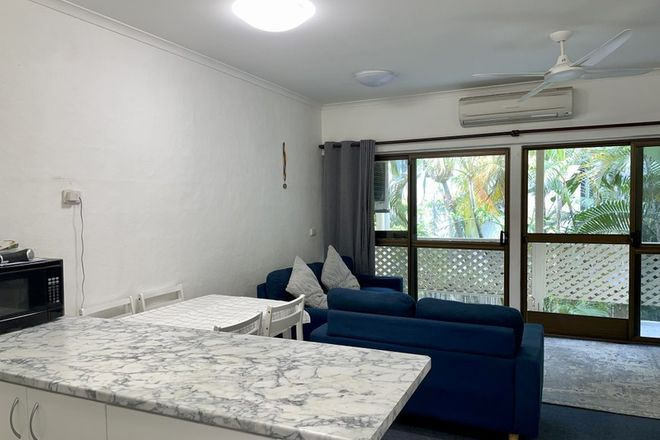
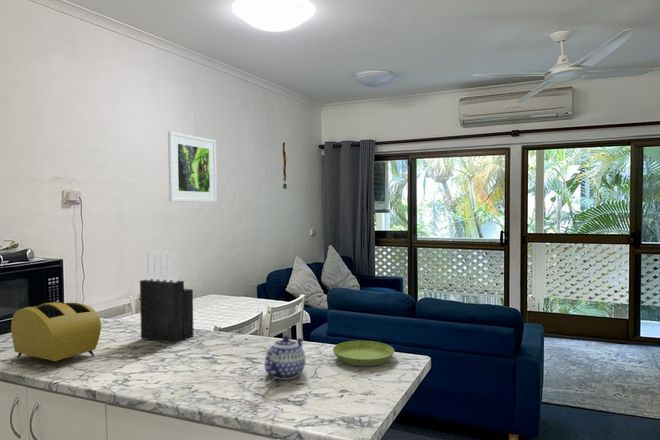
+ teapot [264,335,306,380]
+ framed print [167,130,218,203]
+ knife block [139,250,194,345]
+ toaster [10,301,102,369]
+ saucer [332,340,395,367]
